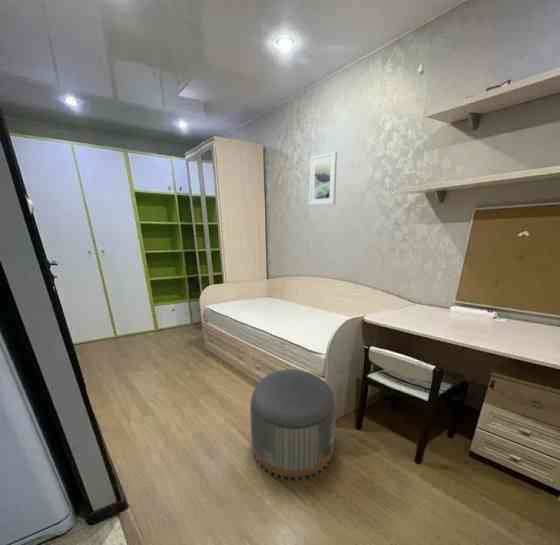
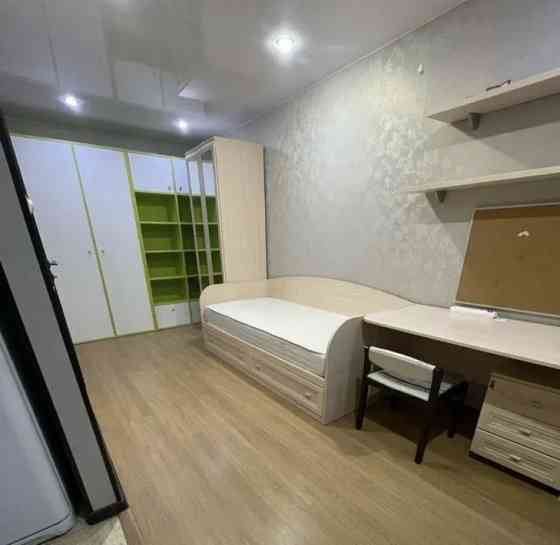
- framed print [309,151,338,206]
- pouf [249,368,337,482]
